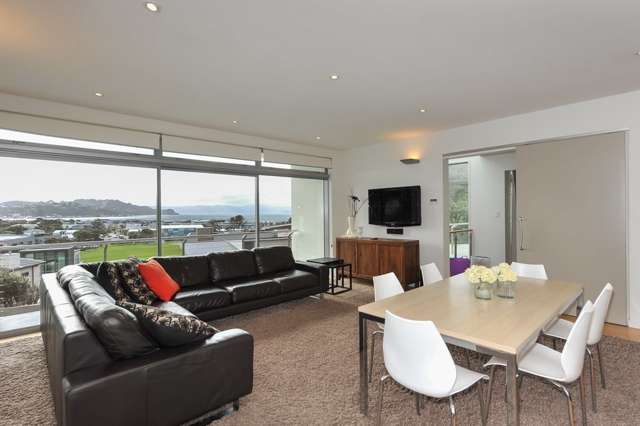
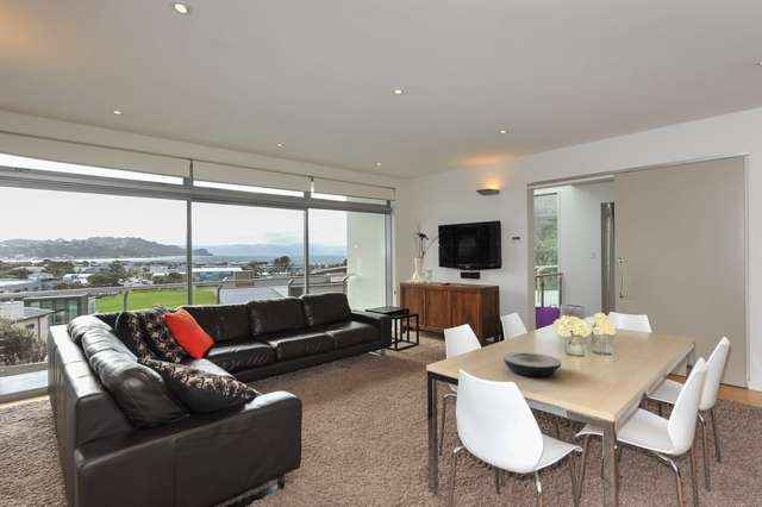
+ plate [502,351,562,377]
